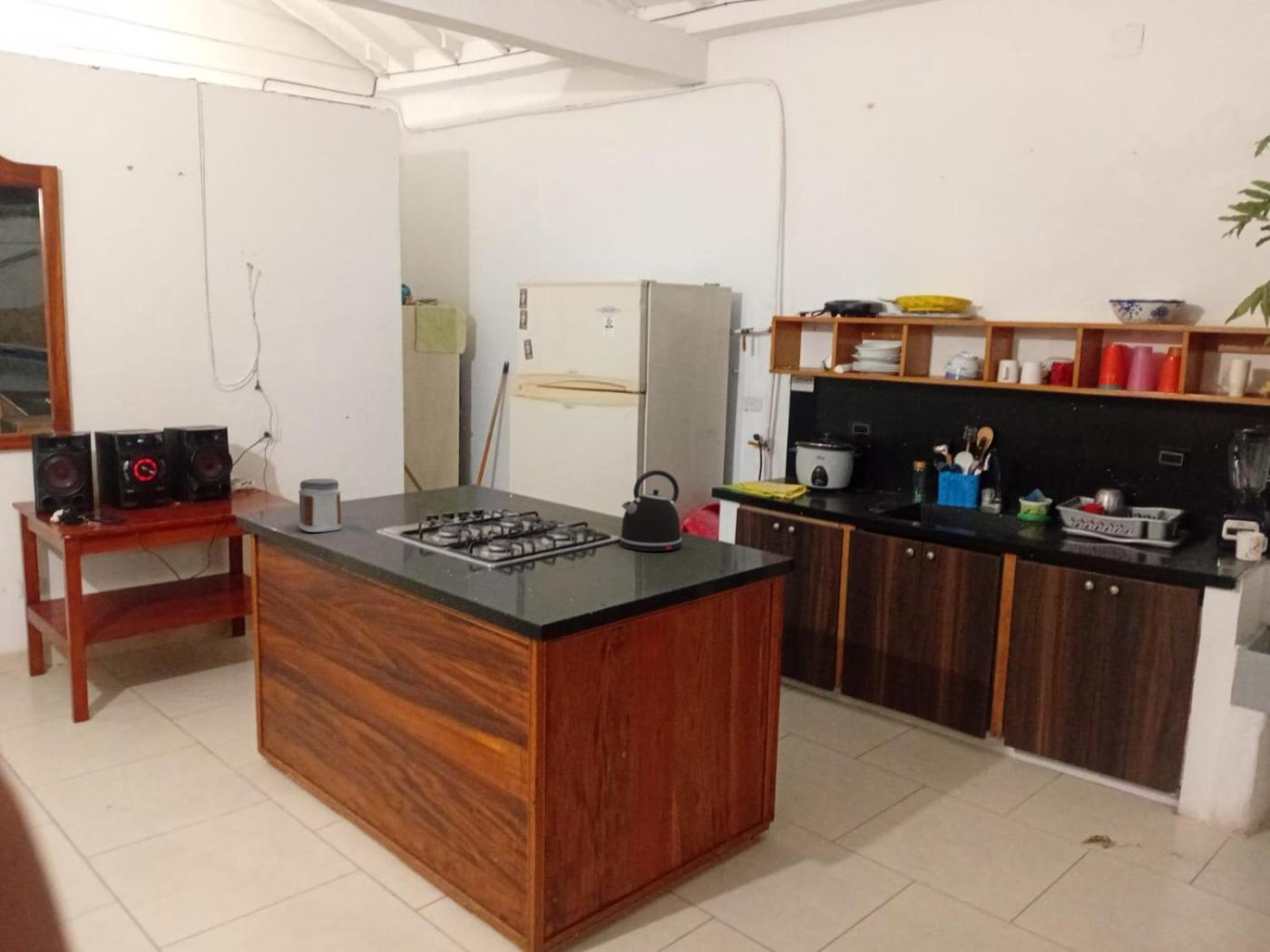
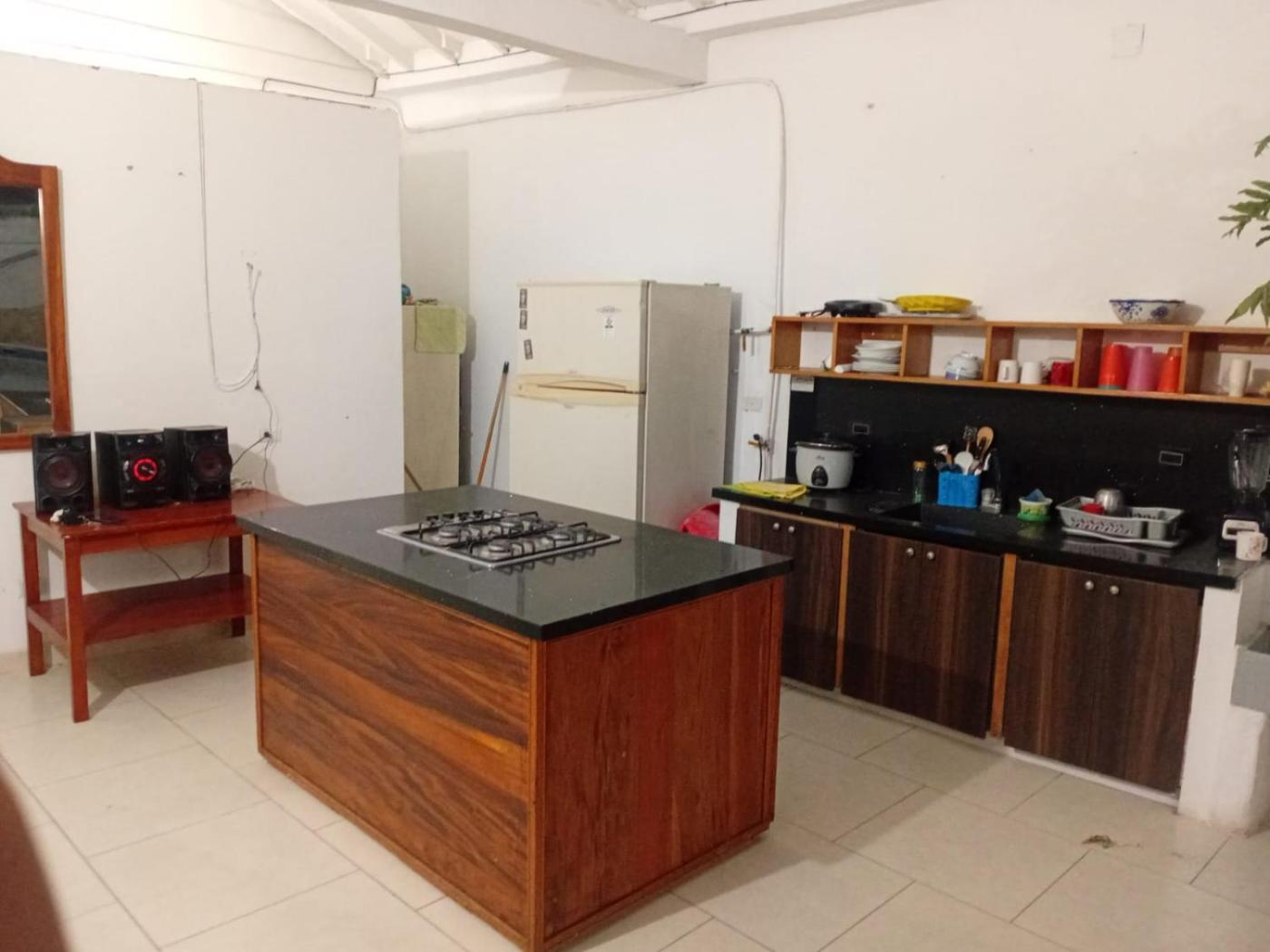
- kettle [619,469,683,552]
- jar [298,478,343,533]
